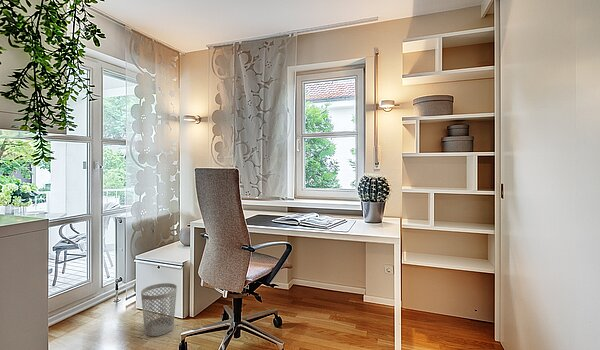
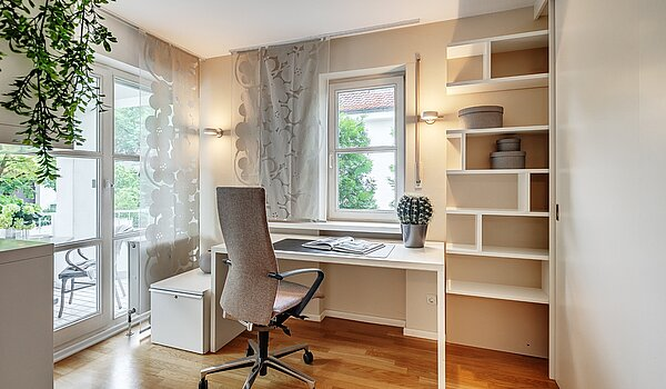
- wastebasket [140,282,178,337]
